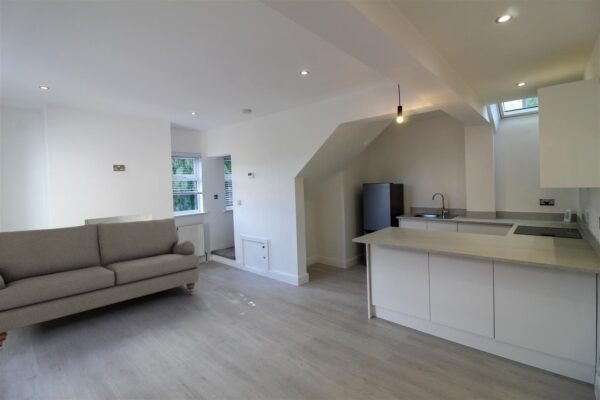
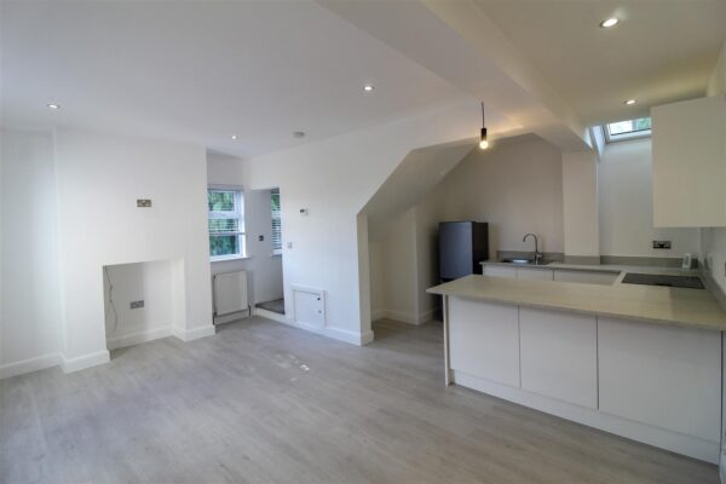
- sofa [0,217,200,352]
